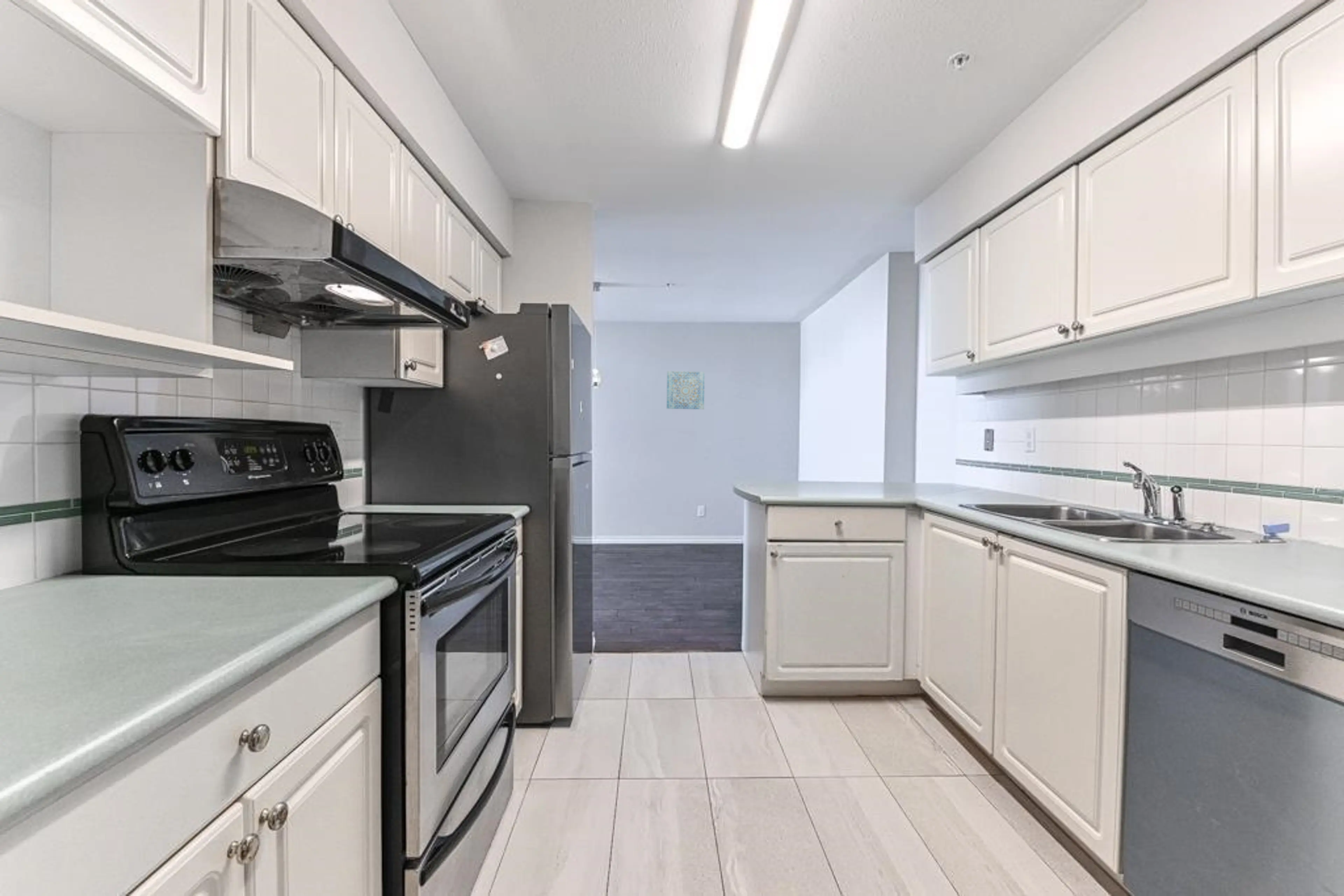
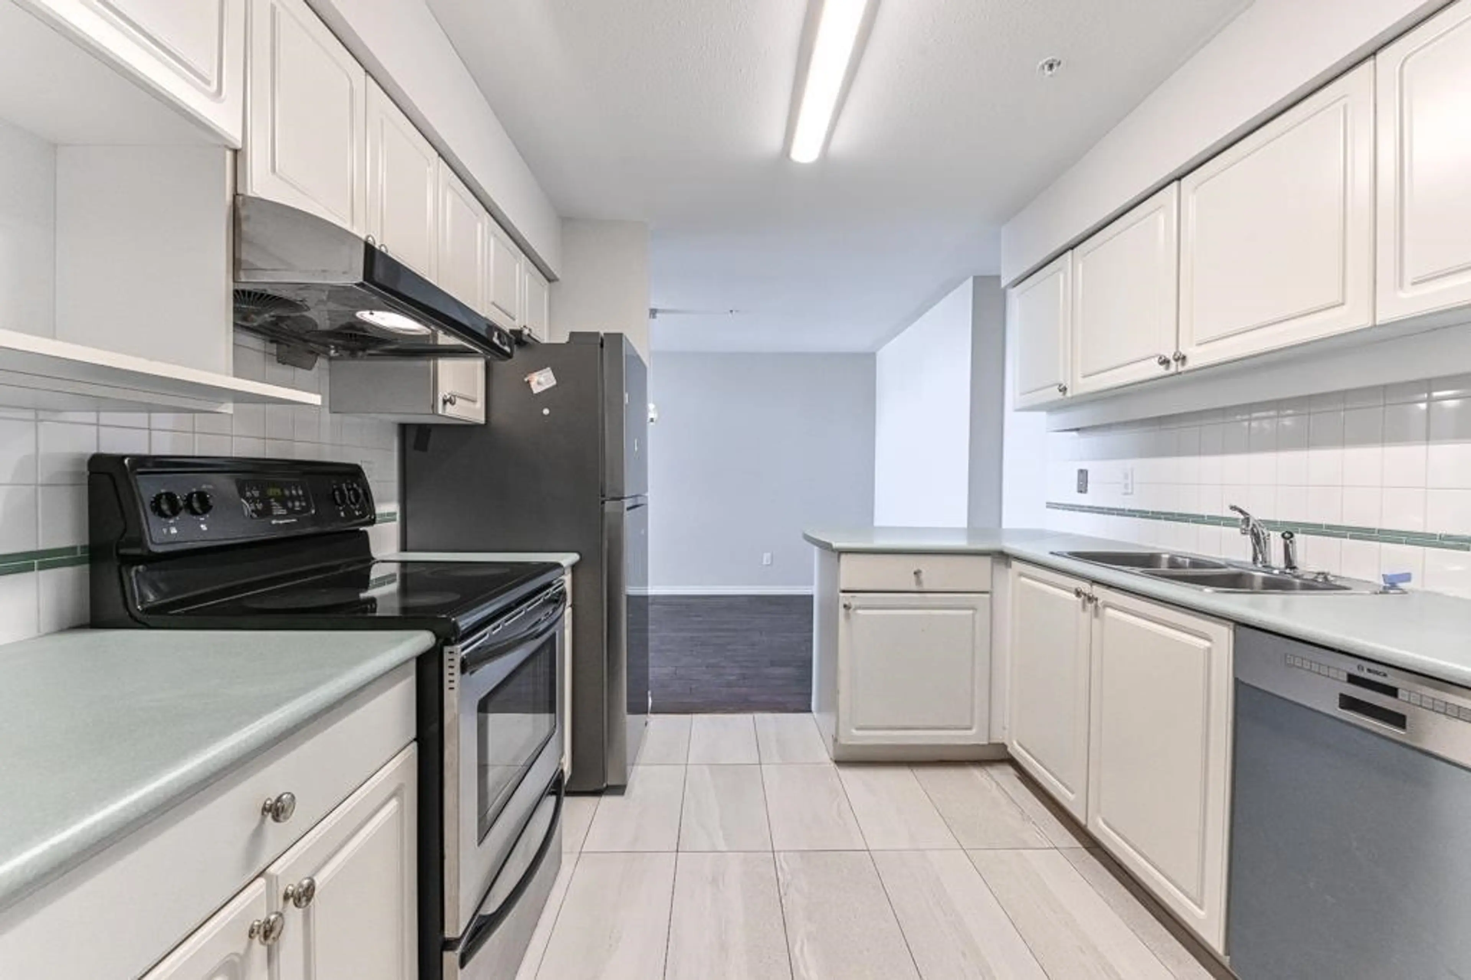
- wall art [666,371,705,410]
